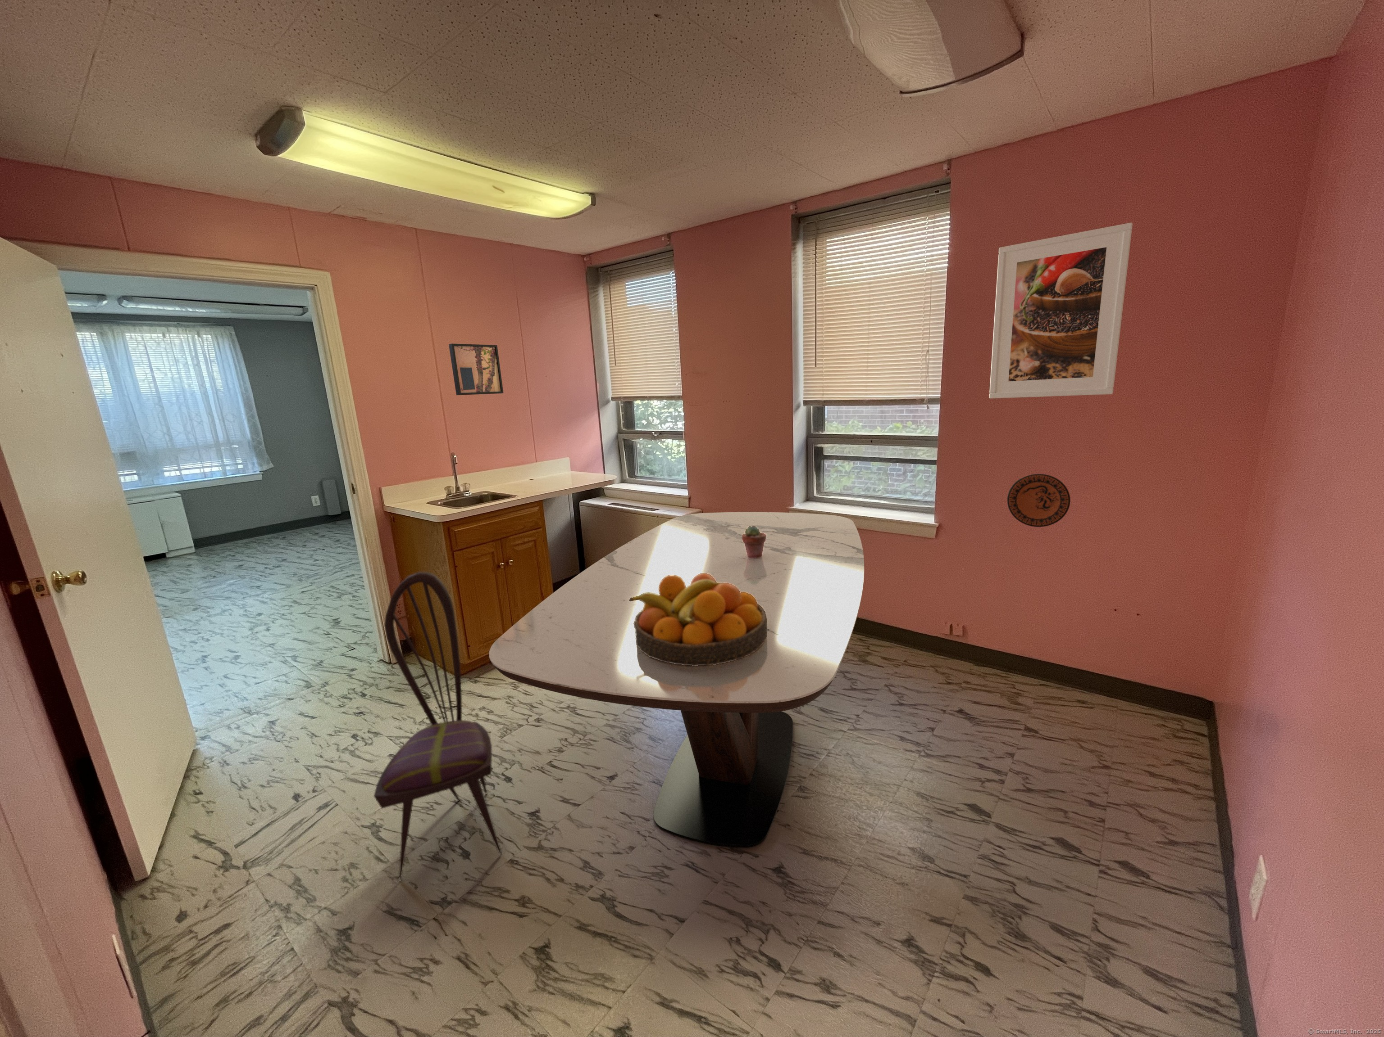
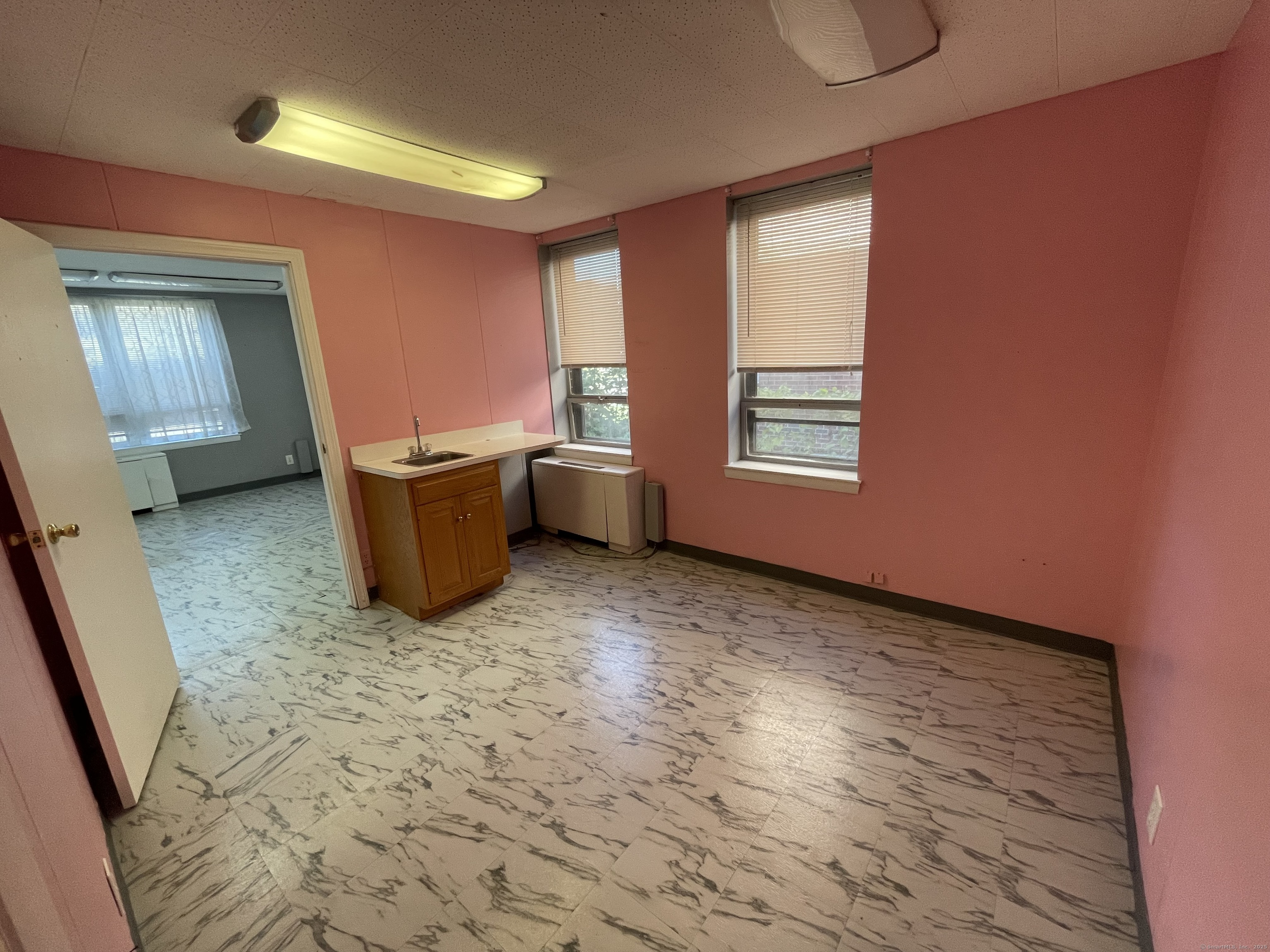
- dining table [488,512,865,847]
- decorative plate [1007,474,1071,527]
- dining chair [374,572,502,881]
- wall art [448,343,503,395]
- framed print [988,222,1133,399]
- potted succulent [742,526,766,558]
- fruit bowl [630,573,767,666]
